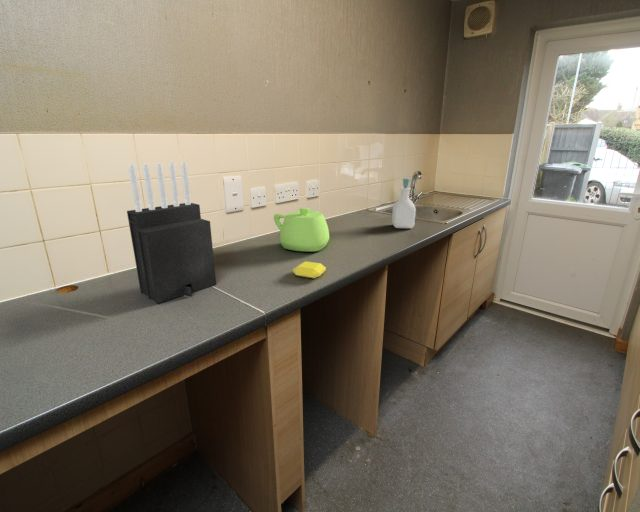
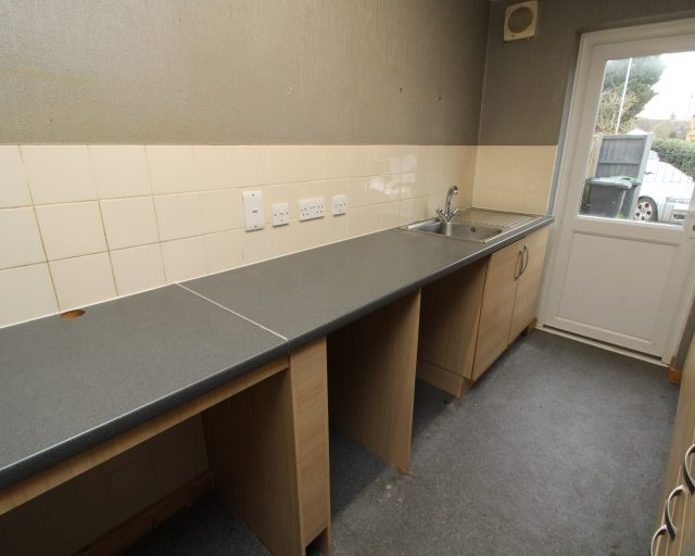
- teapot [273,207,330,253]
- soap bottle [391,177,416,229]
- knife block [126,161,217,305]
- soap bar [292,260,327,279]
